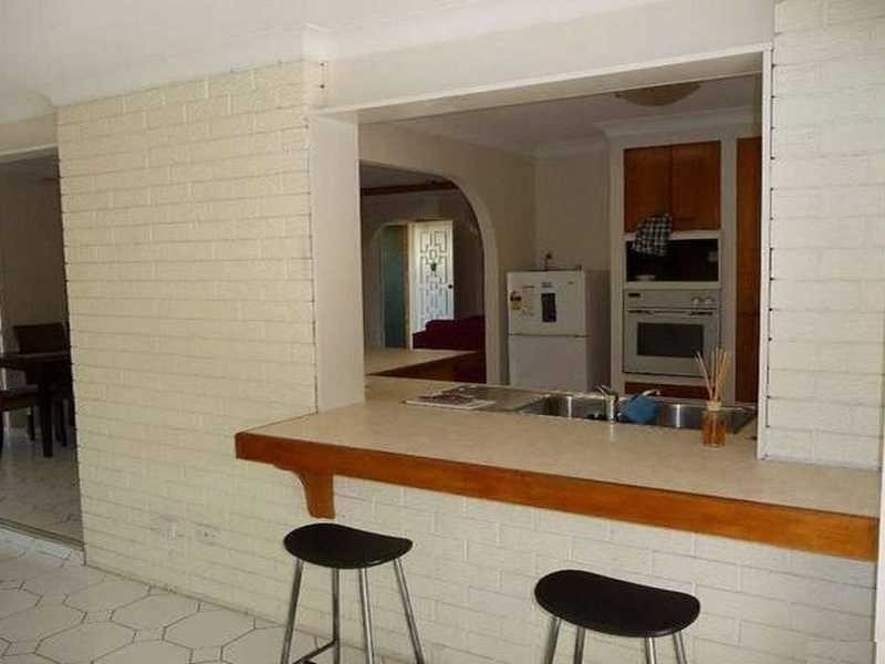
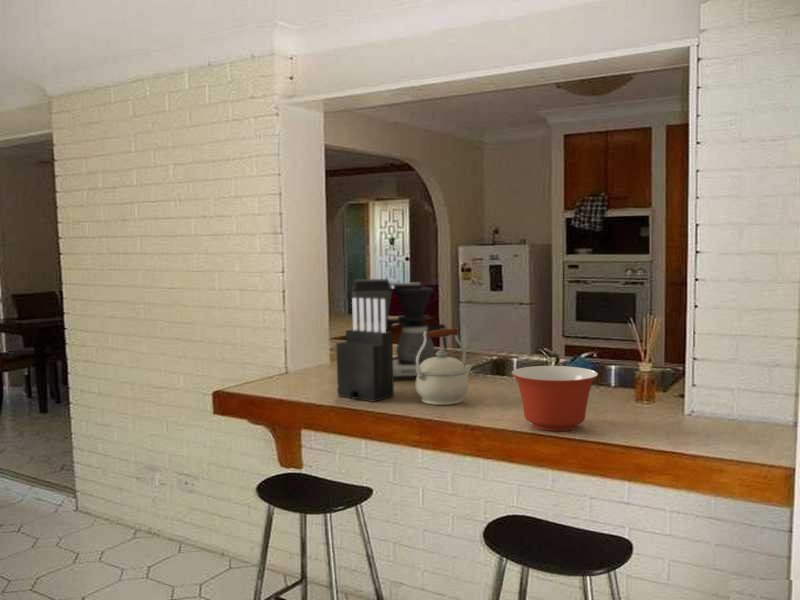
+ mixing bowl [510,365,599,432]
+ kettle [414,327,473,406]
+ knife block [335,297,395,403]
+ coffee maker [351,278,448,378]
